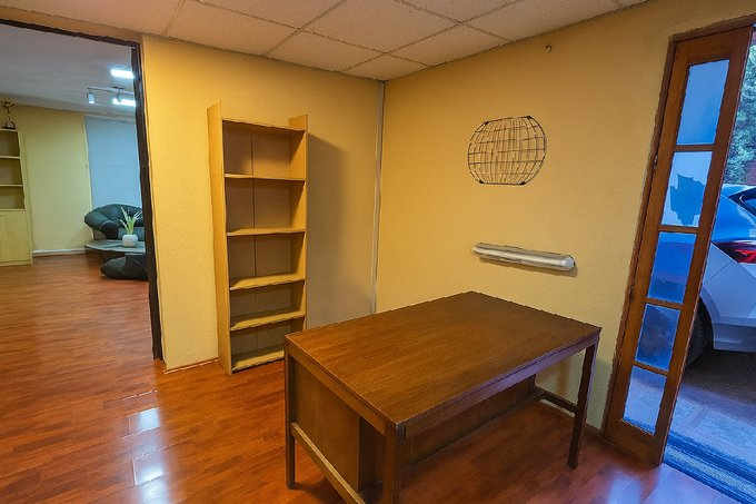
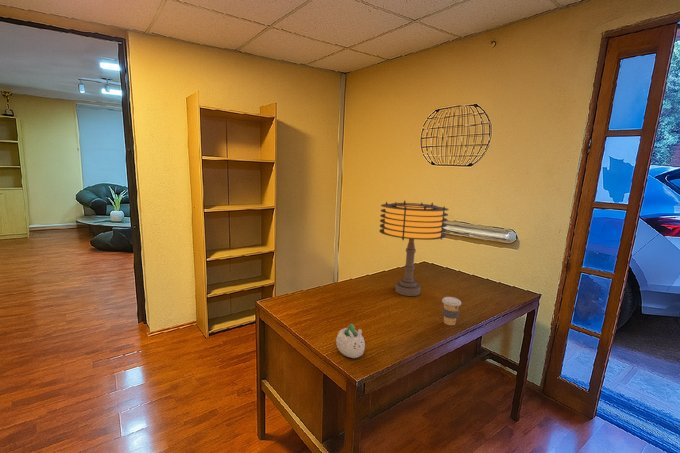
+ coffee cup [441,296,462,326]
+ table lamp [378,199,450,297]
+ succulent planter [335,323,366,359]
